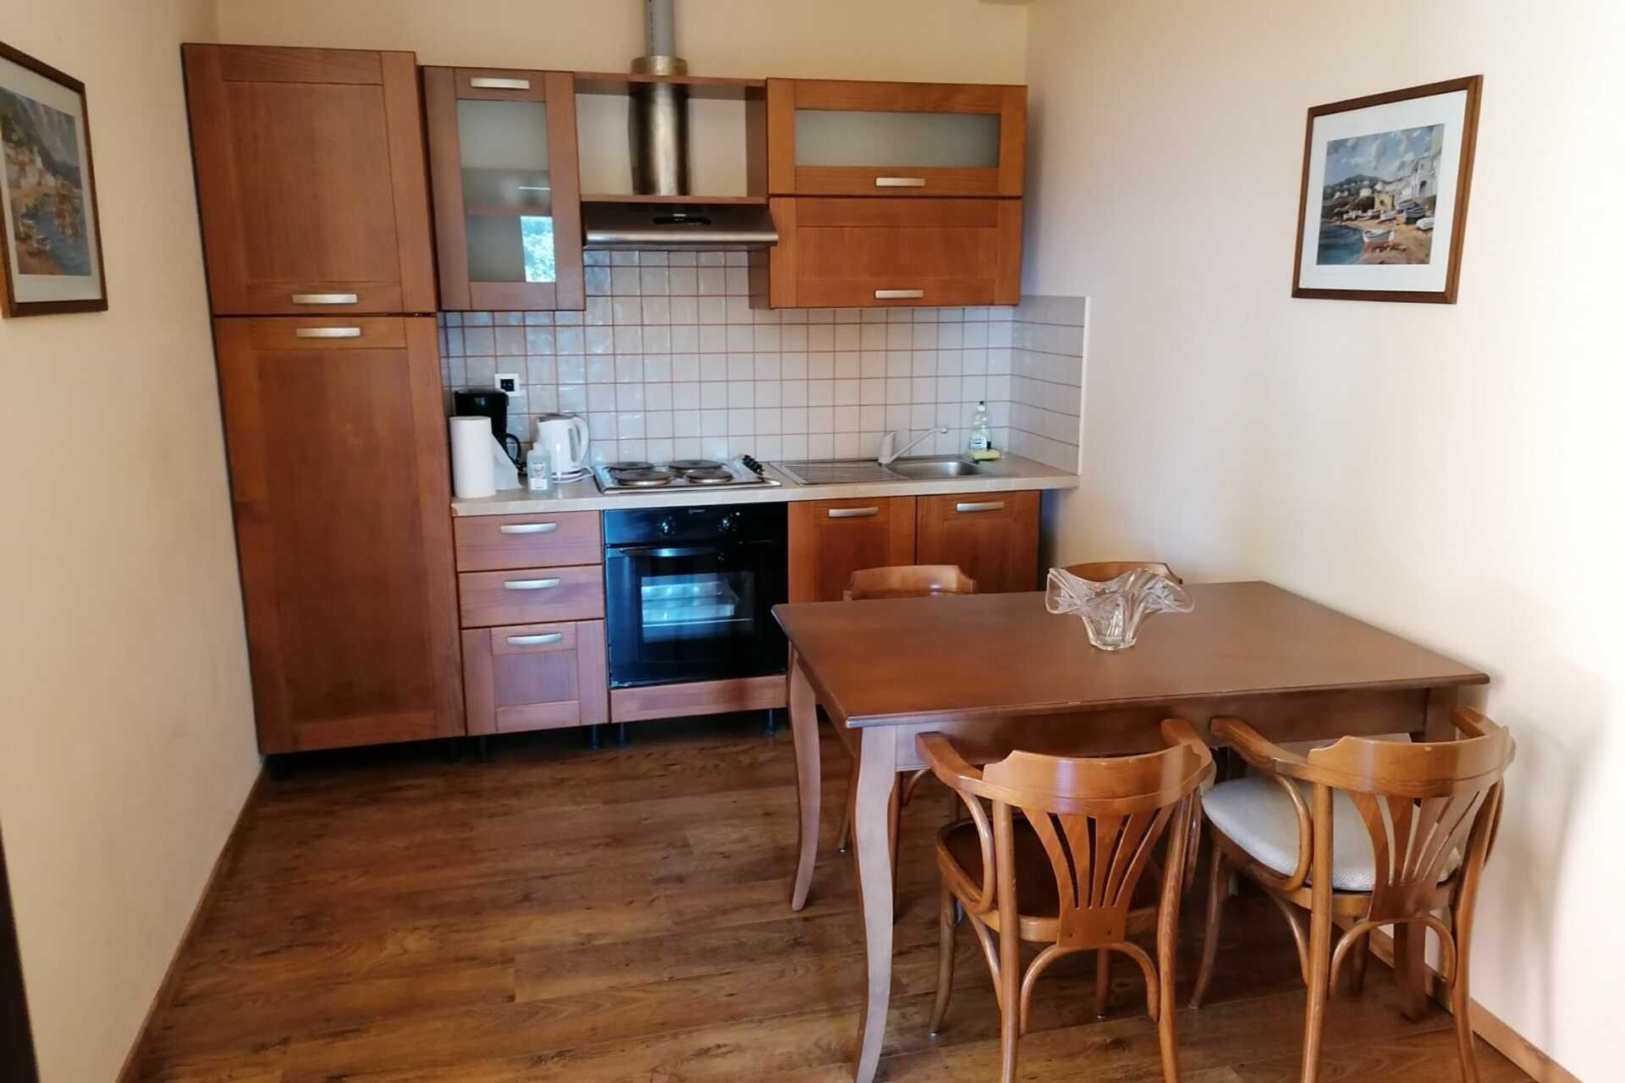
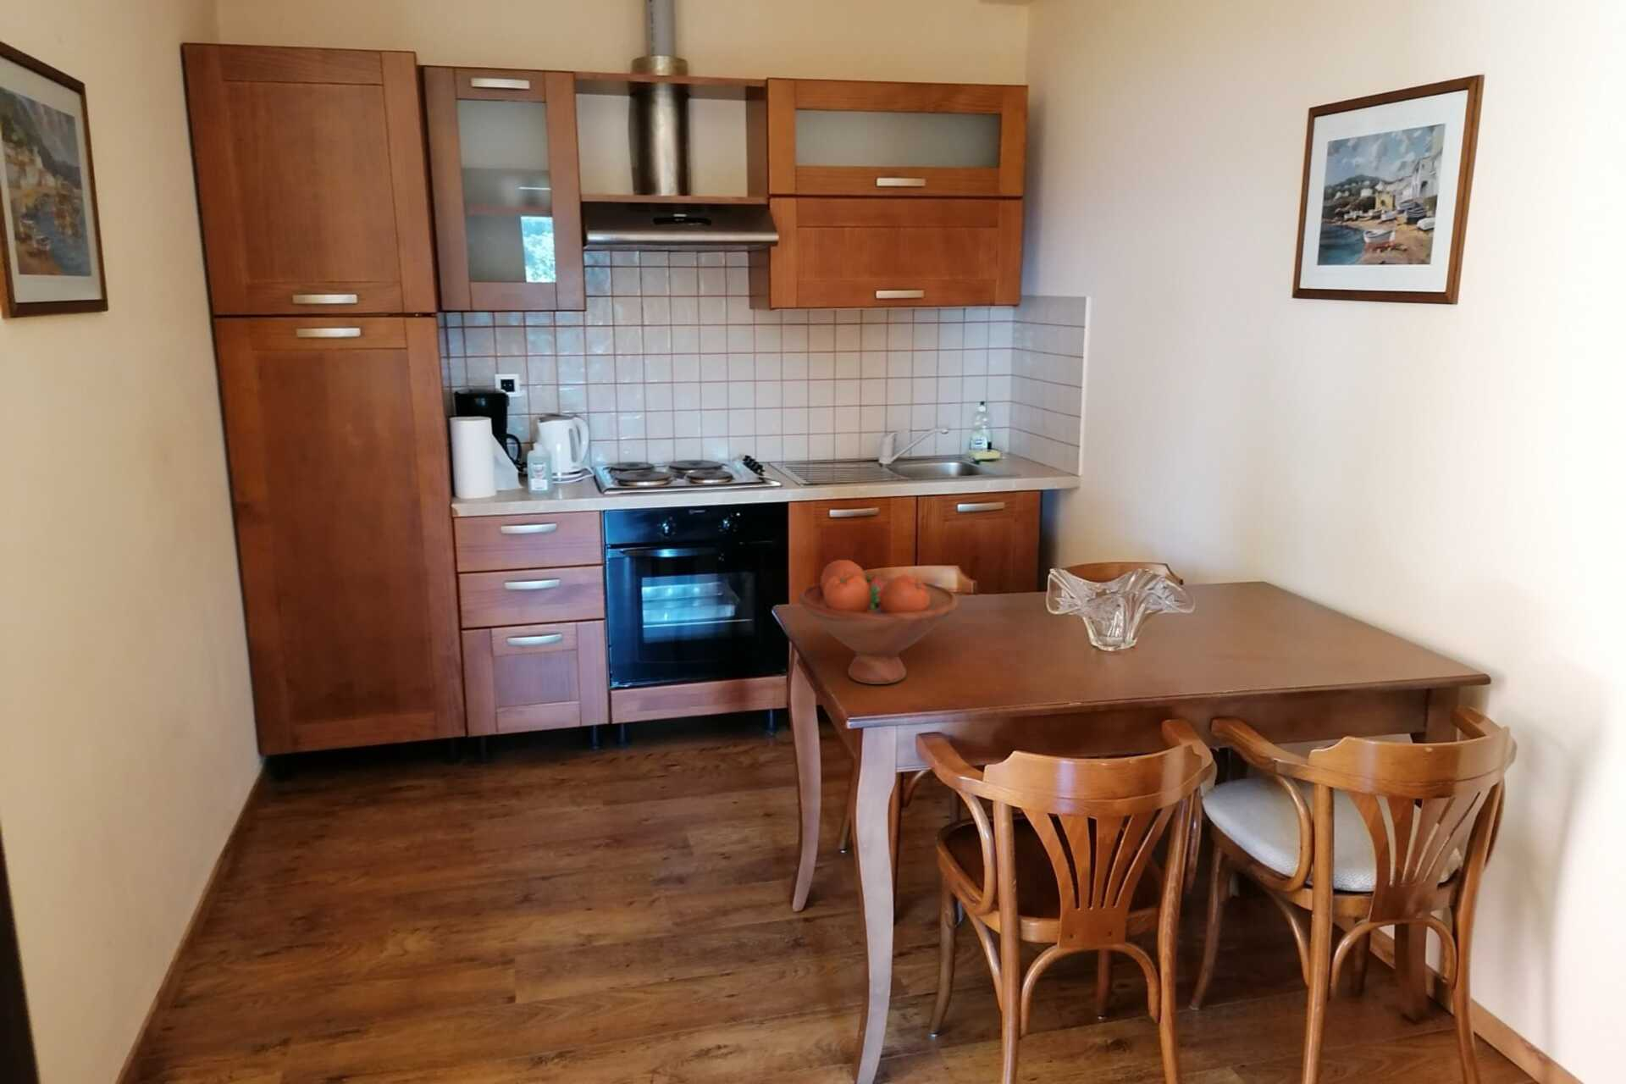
+ fruit bowl [797,559,959,685]
